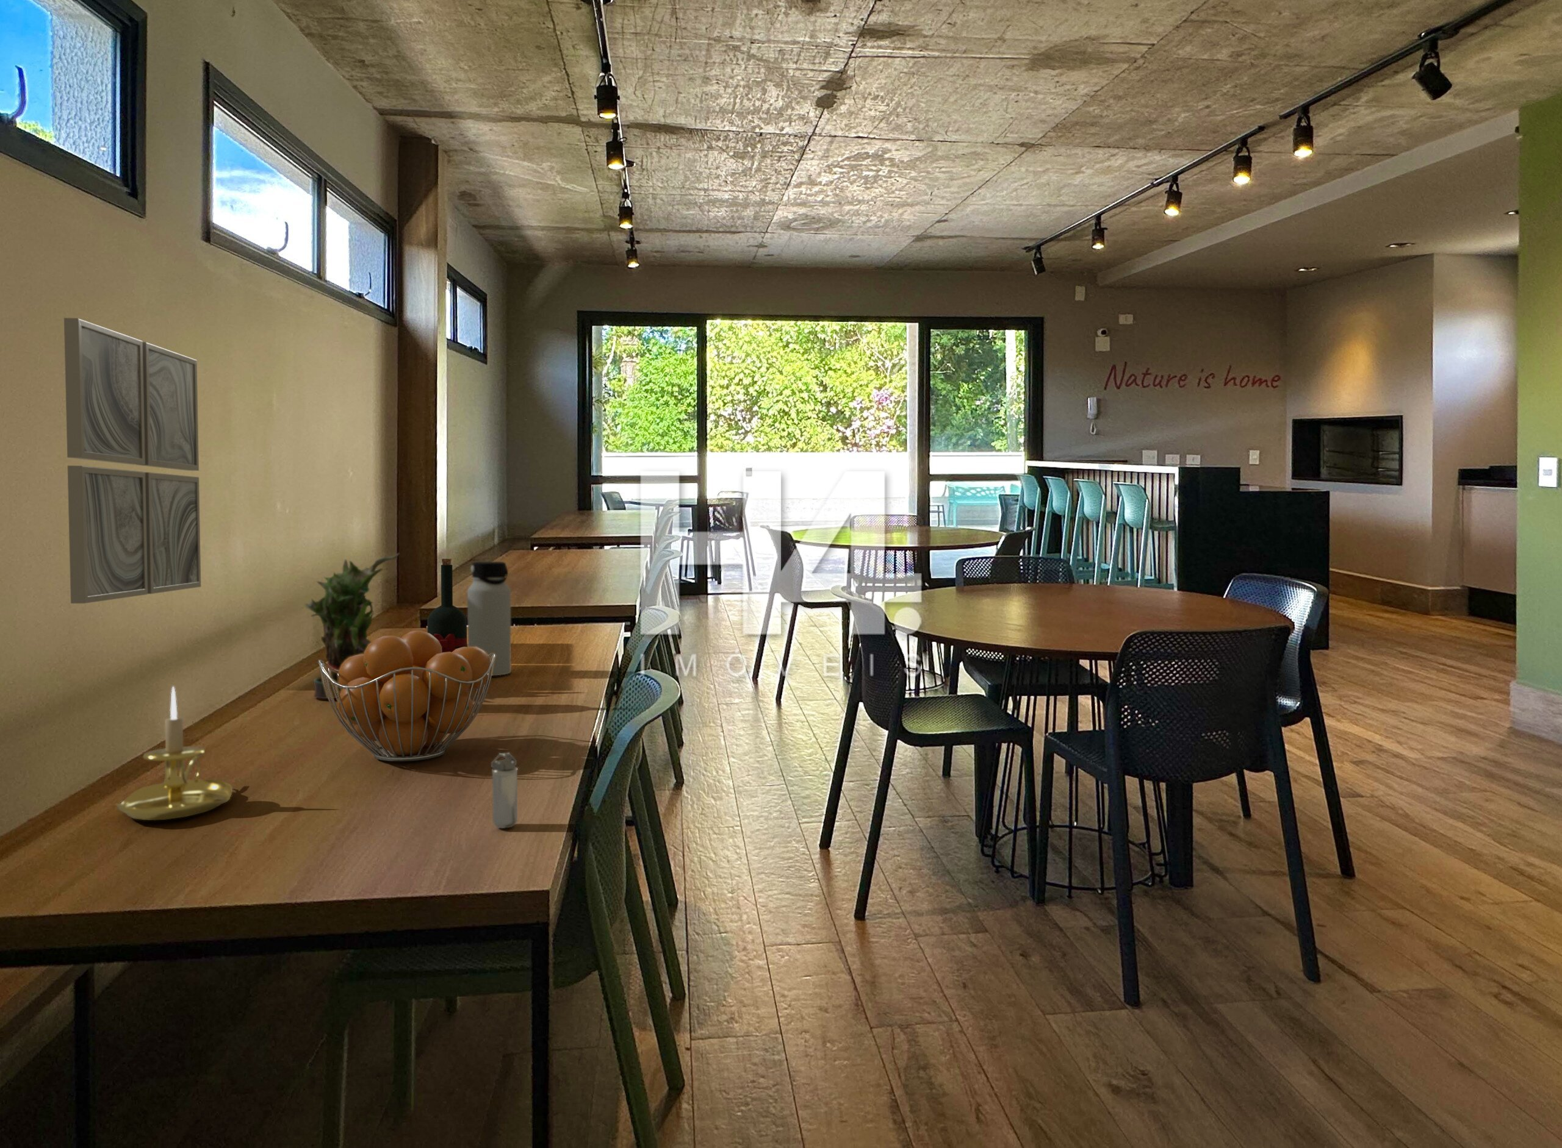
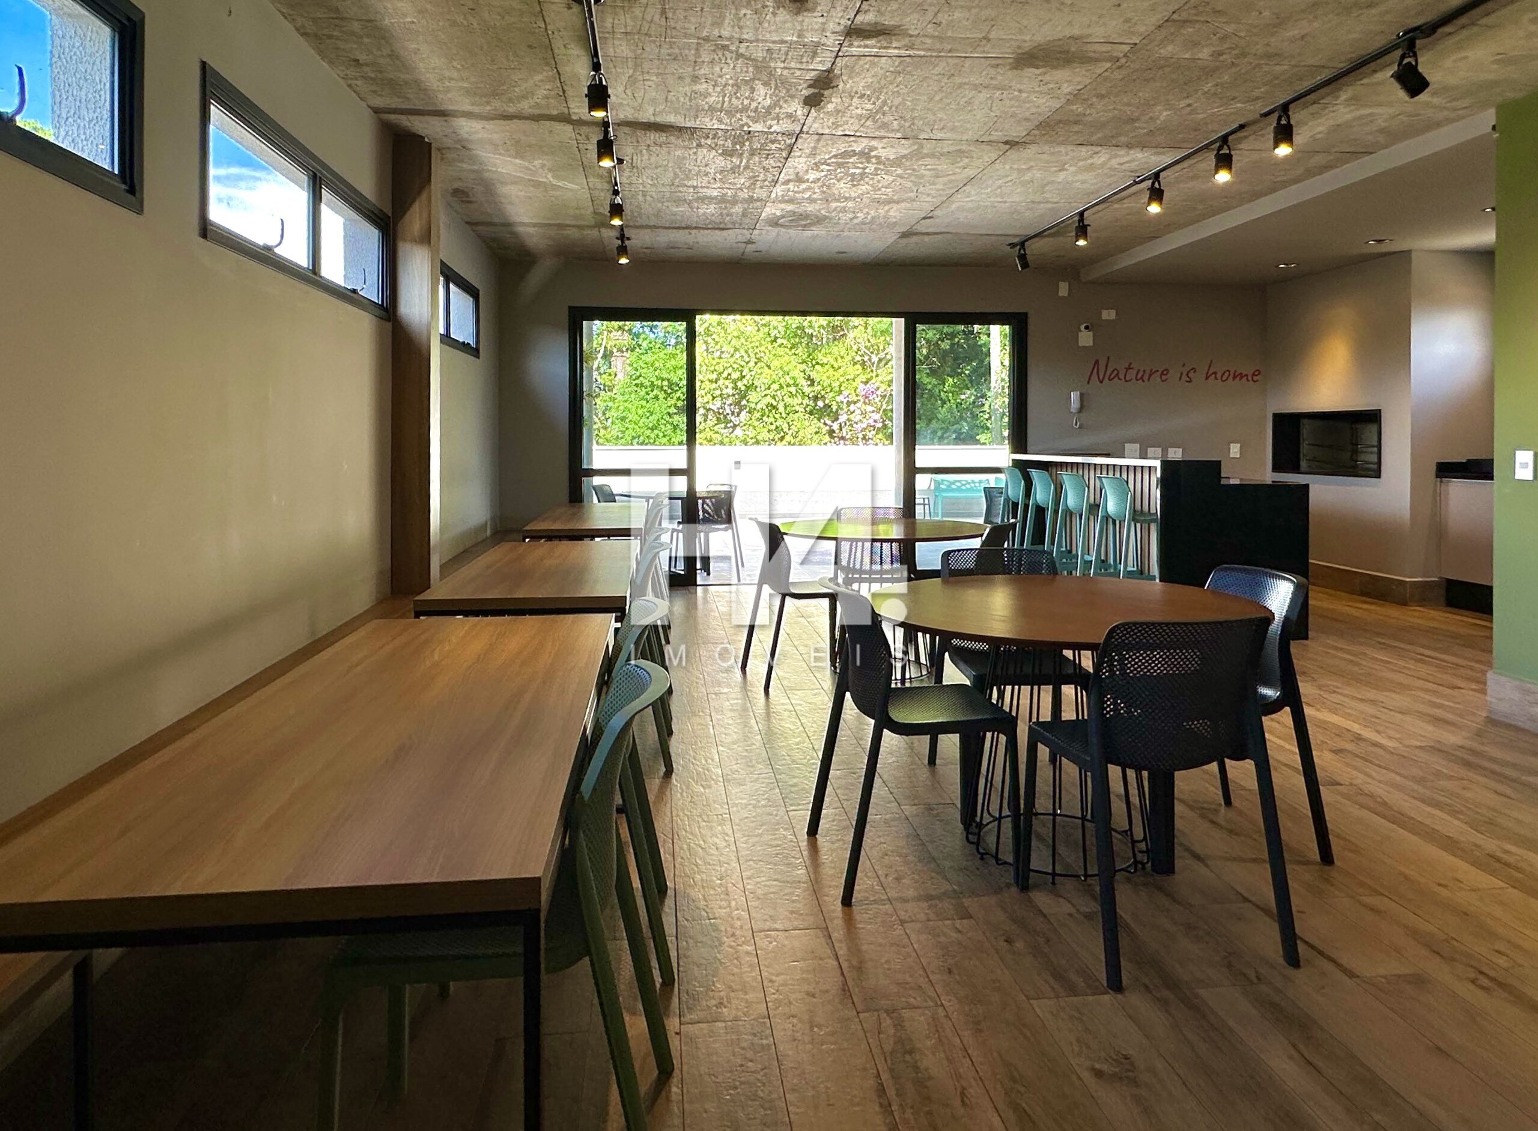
- wall art [63,318,201,604]
- potted plant [304,553,400,699]
- shaker [491,752,519,828]
- water bottle [467,561,512,676]
- wine bottle [427,558,468,652]
- candle holder [115,686,233,821]
- fruit basket [318,630,495,763]
